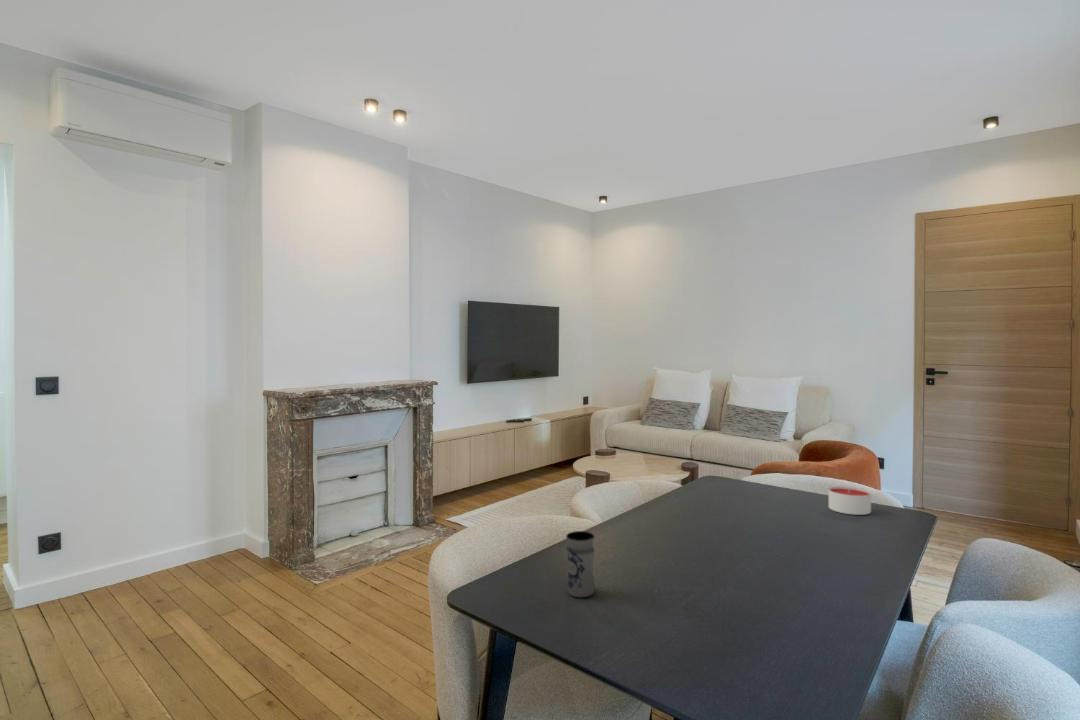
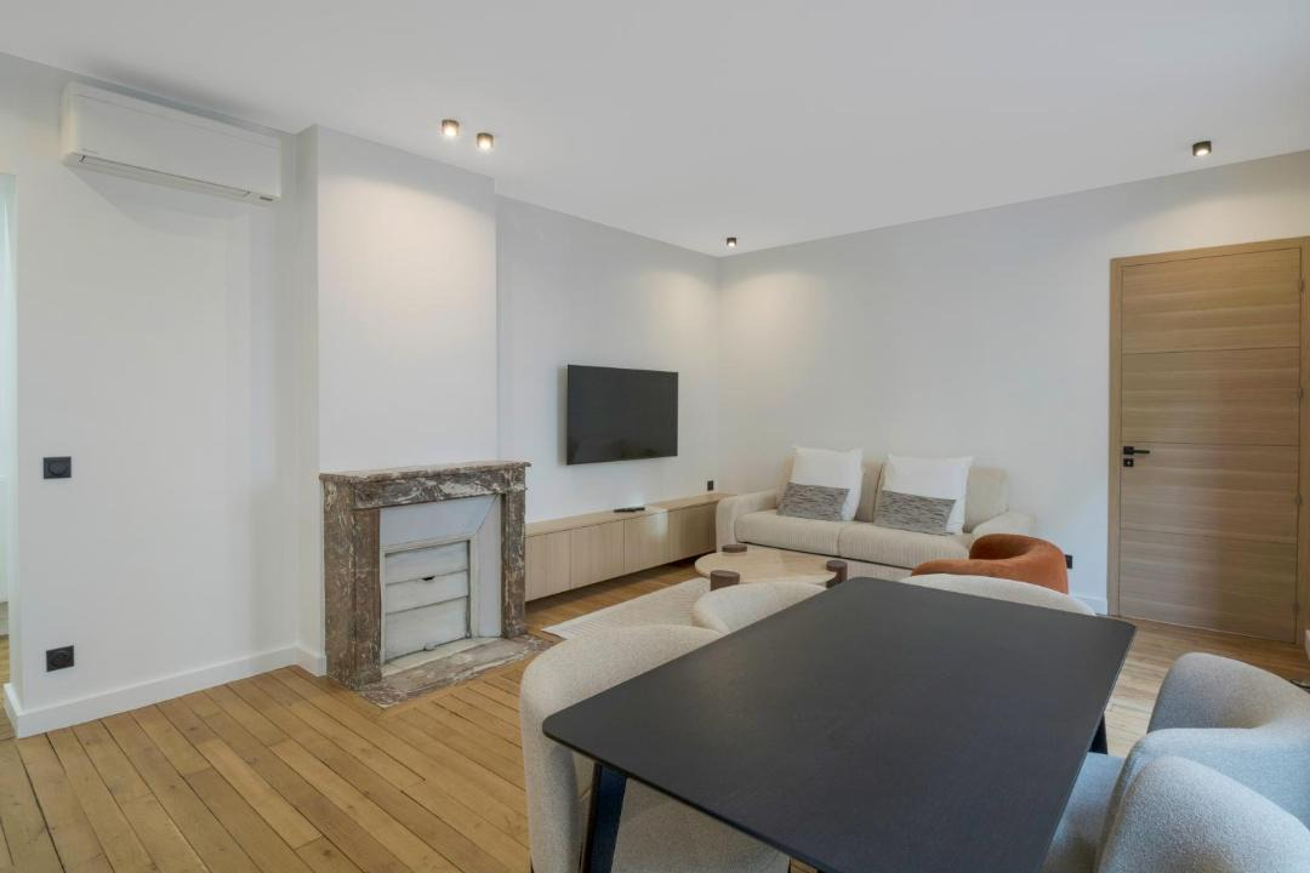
- jar [565,530,596,598]
- candle [828,486,872,516]
